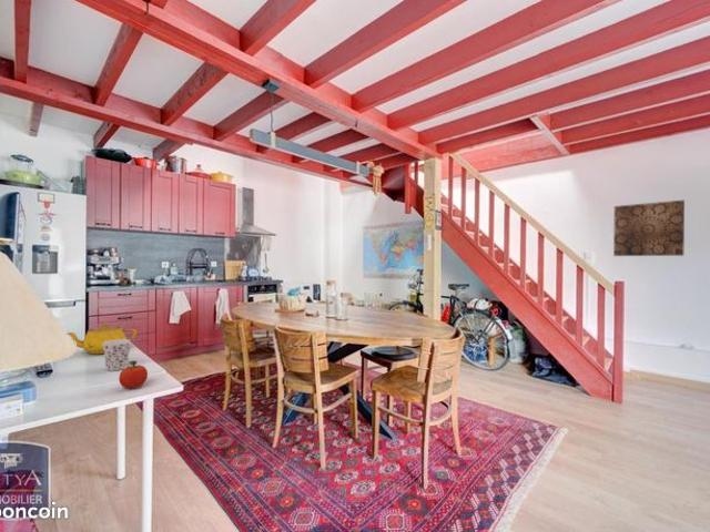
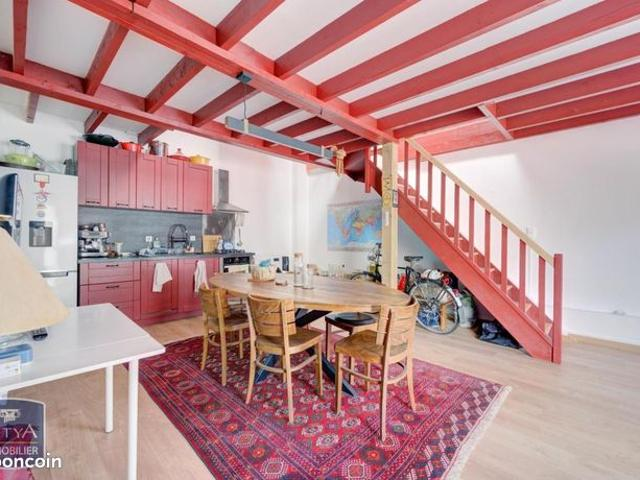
- teapot [67,321,138,355]
- wall art [612,198,686,257]
- fruit [118,360,149,390]
- cup [102,338,132,371]
